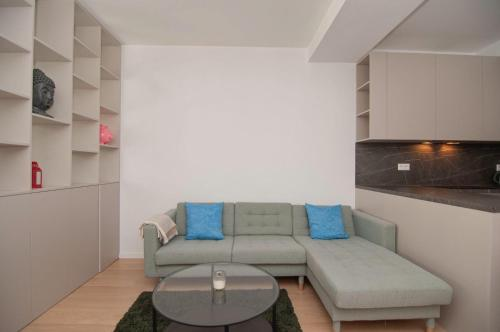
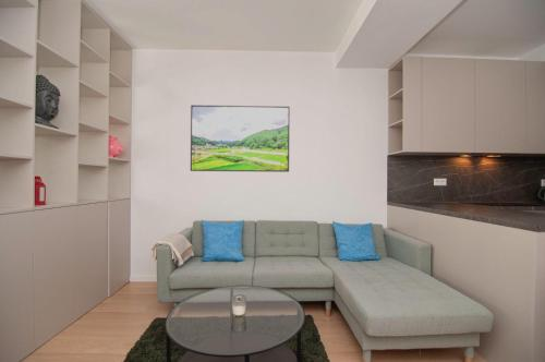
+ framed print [190,104,291,173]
